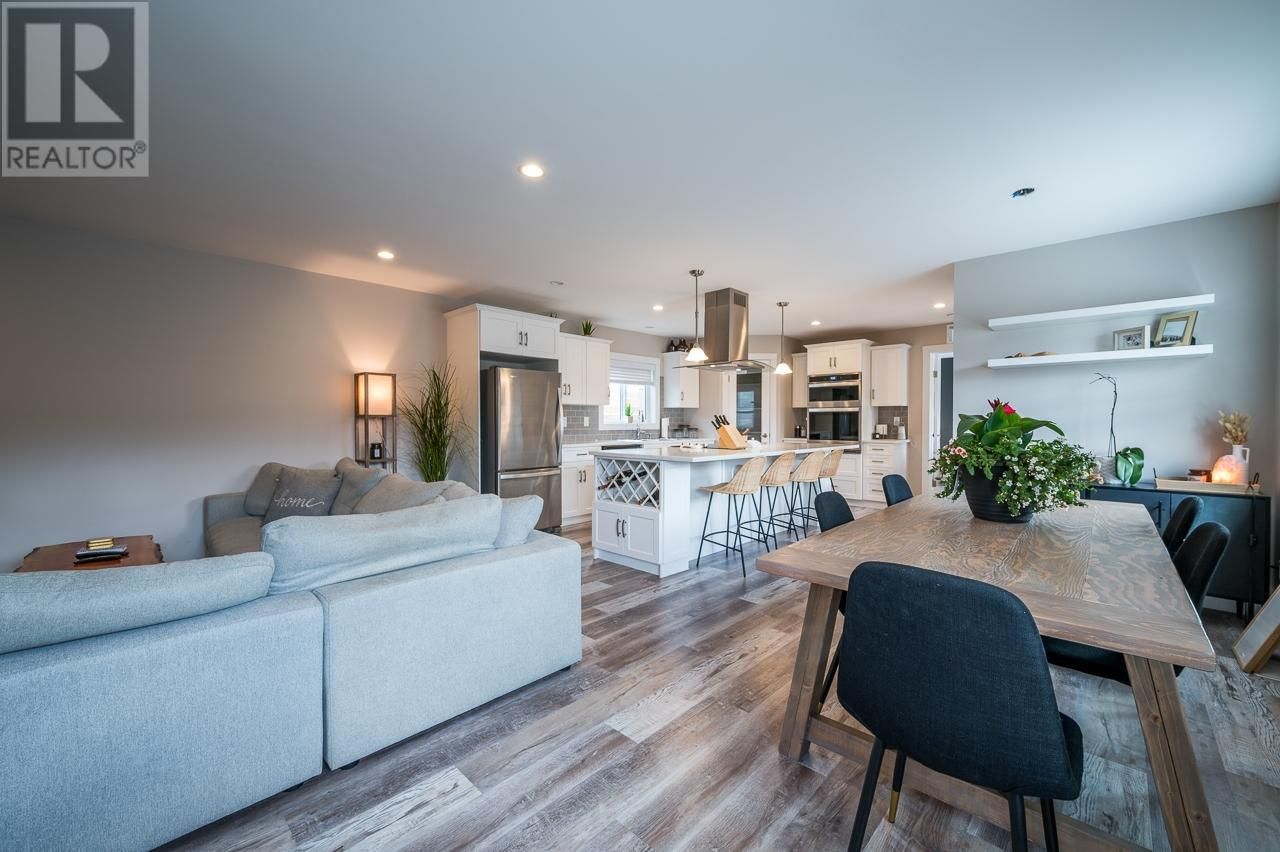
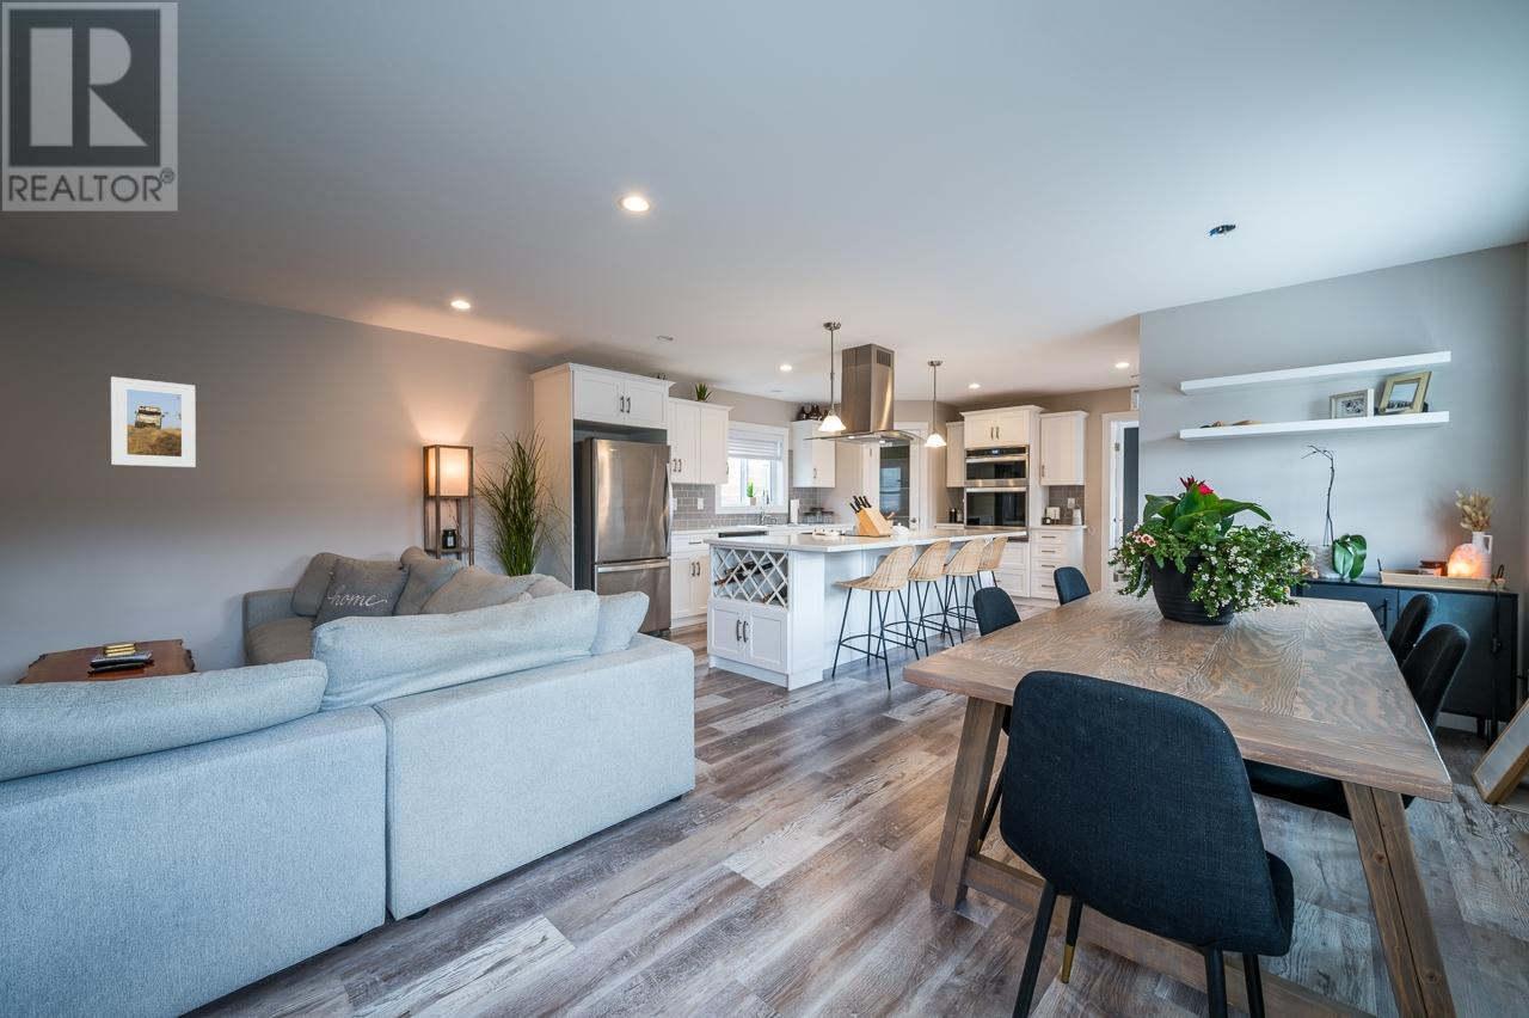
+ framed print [110,376,197,468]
